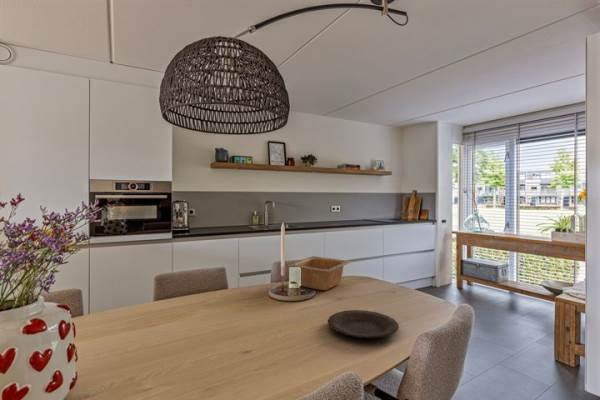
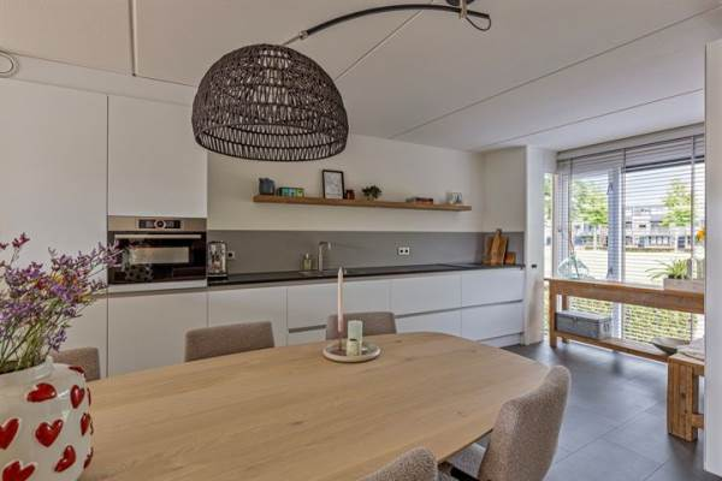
- serving bowl [286,255,352,291]
- plate [327,309,399,339]
